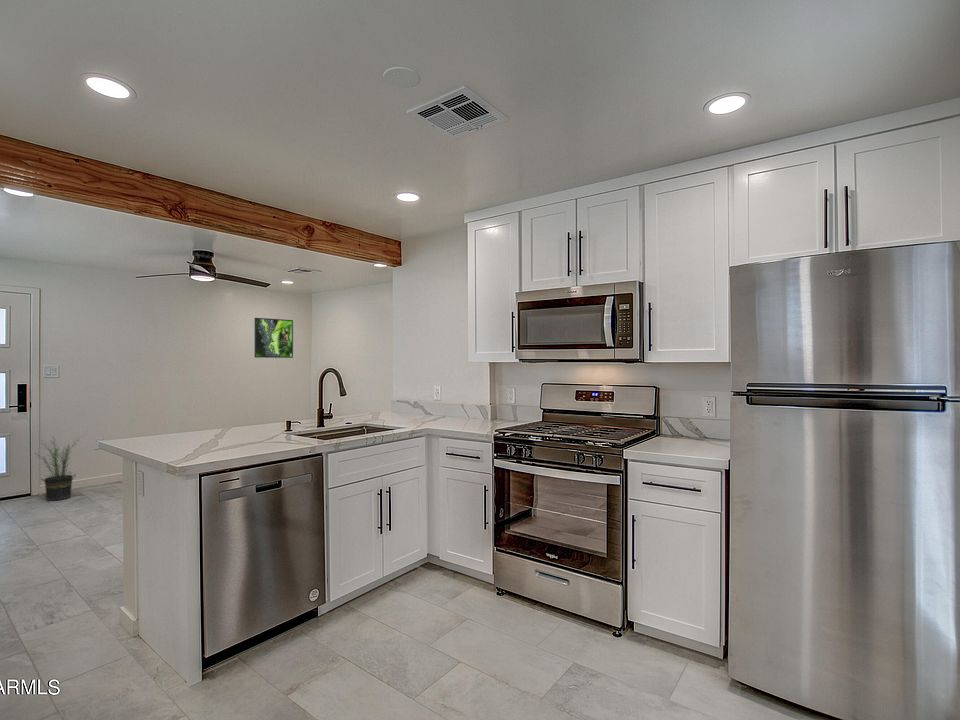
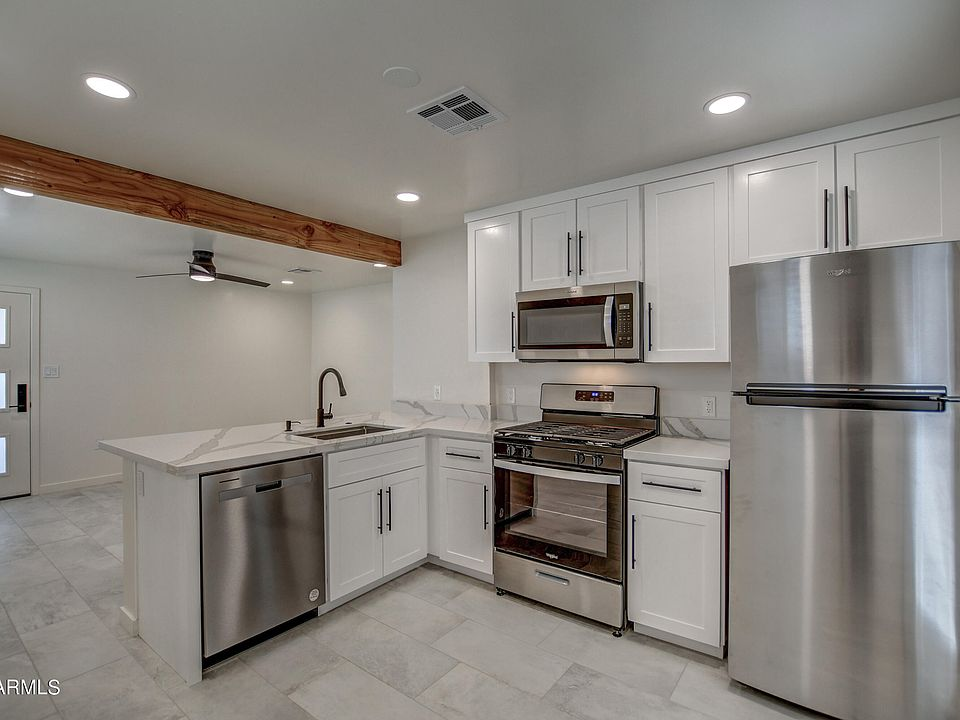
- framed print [254,317,294,359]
- potted plant [35,435,83,502]
